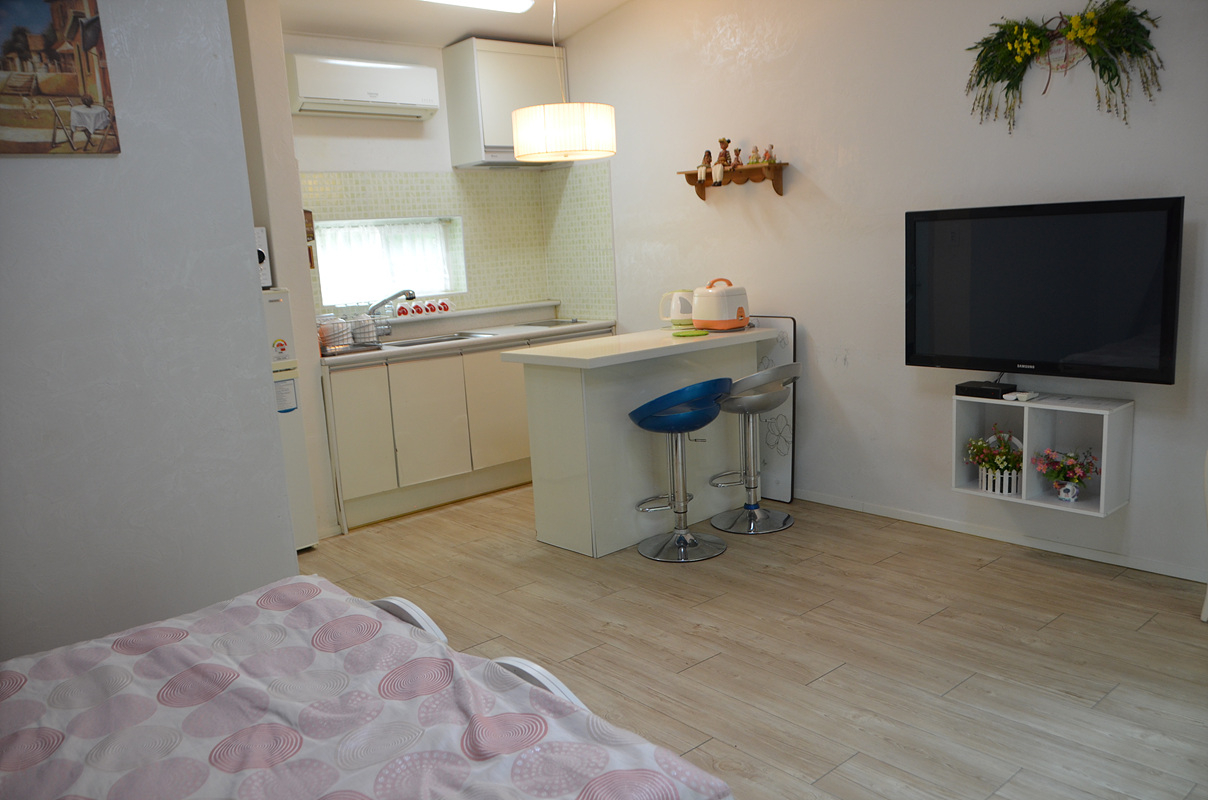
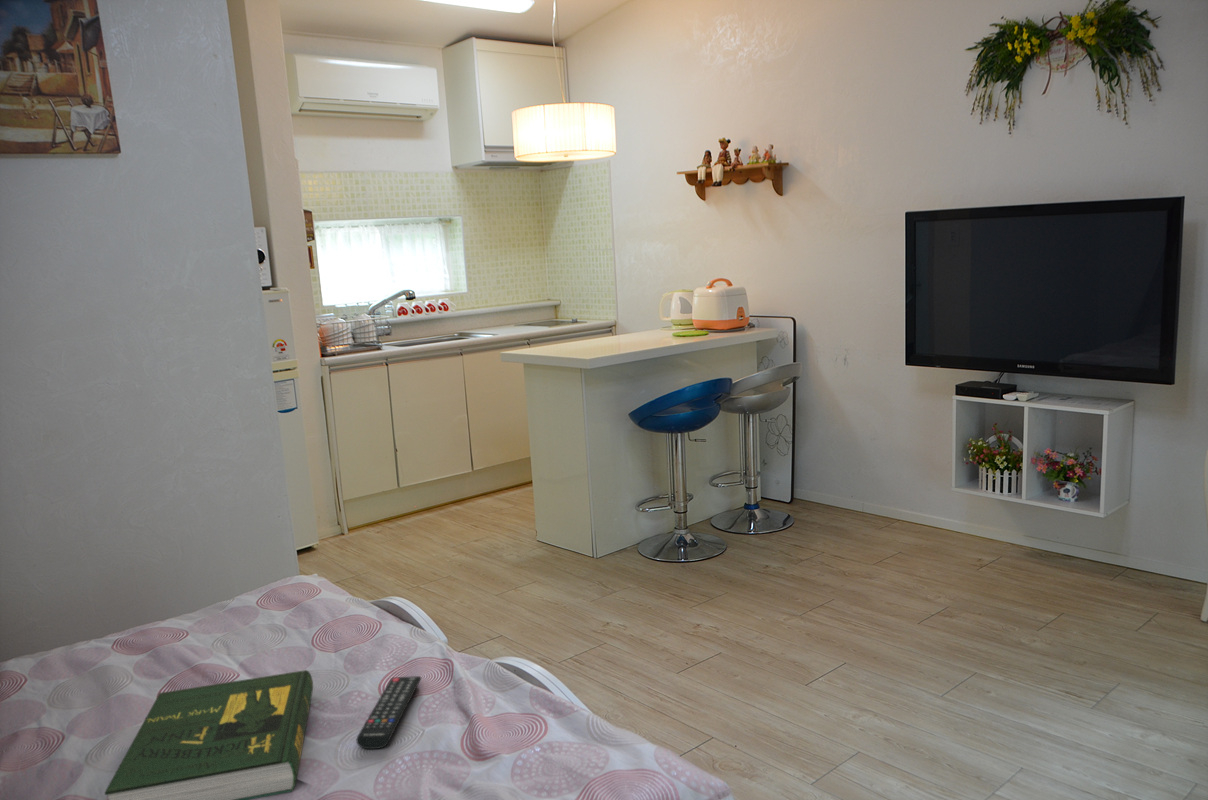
+ remote control [356,675,422,750]
+ book [104,669,314,800]
